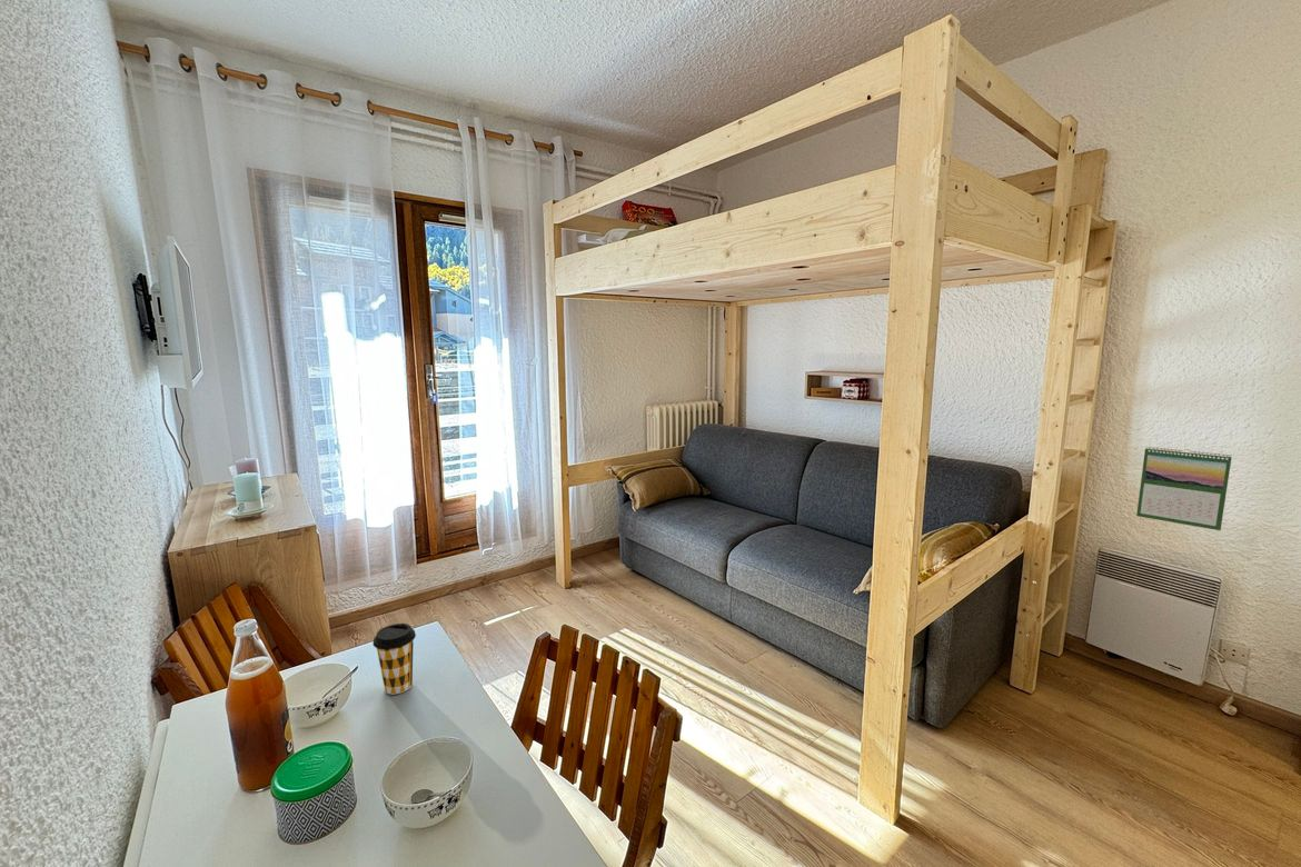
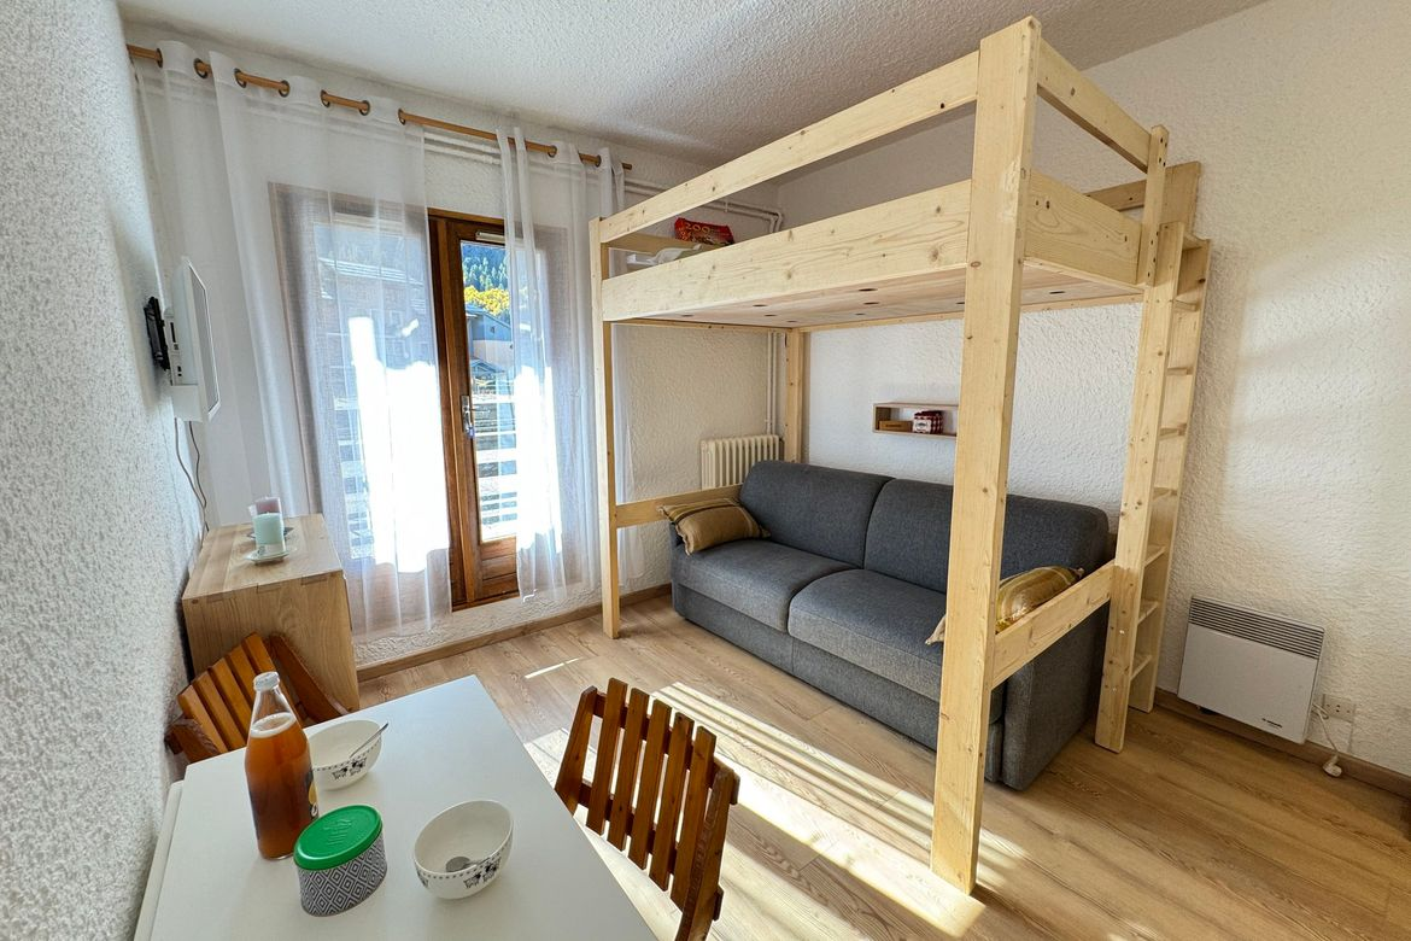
- calendar [1135,446,1233,531]
- coffee cup [373,622,417,696]
